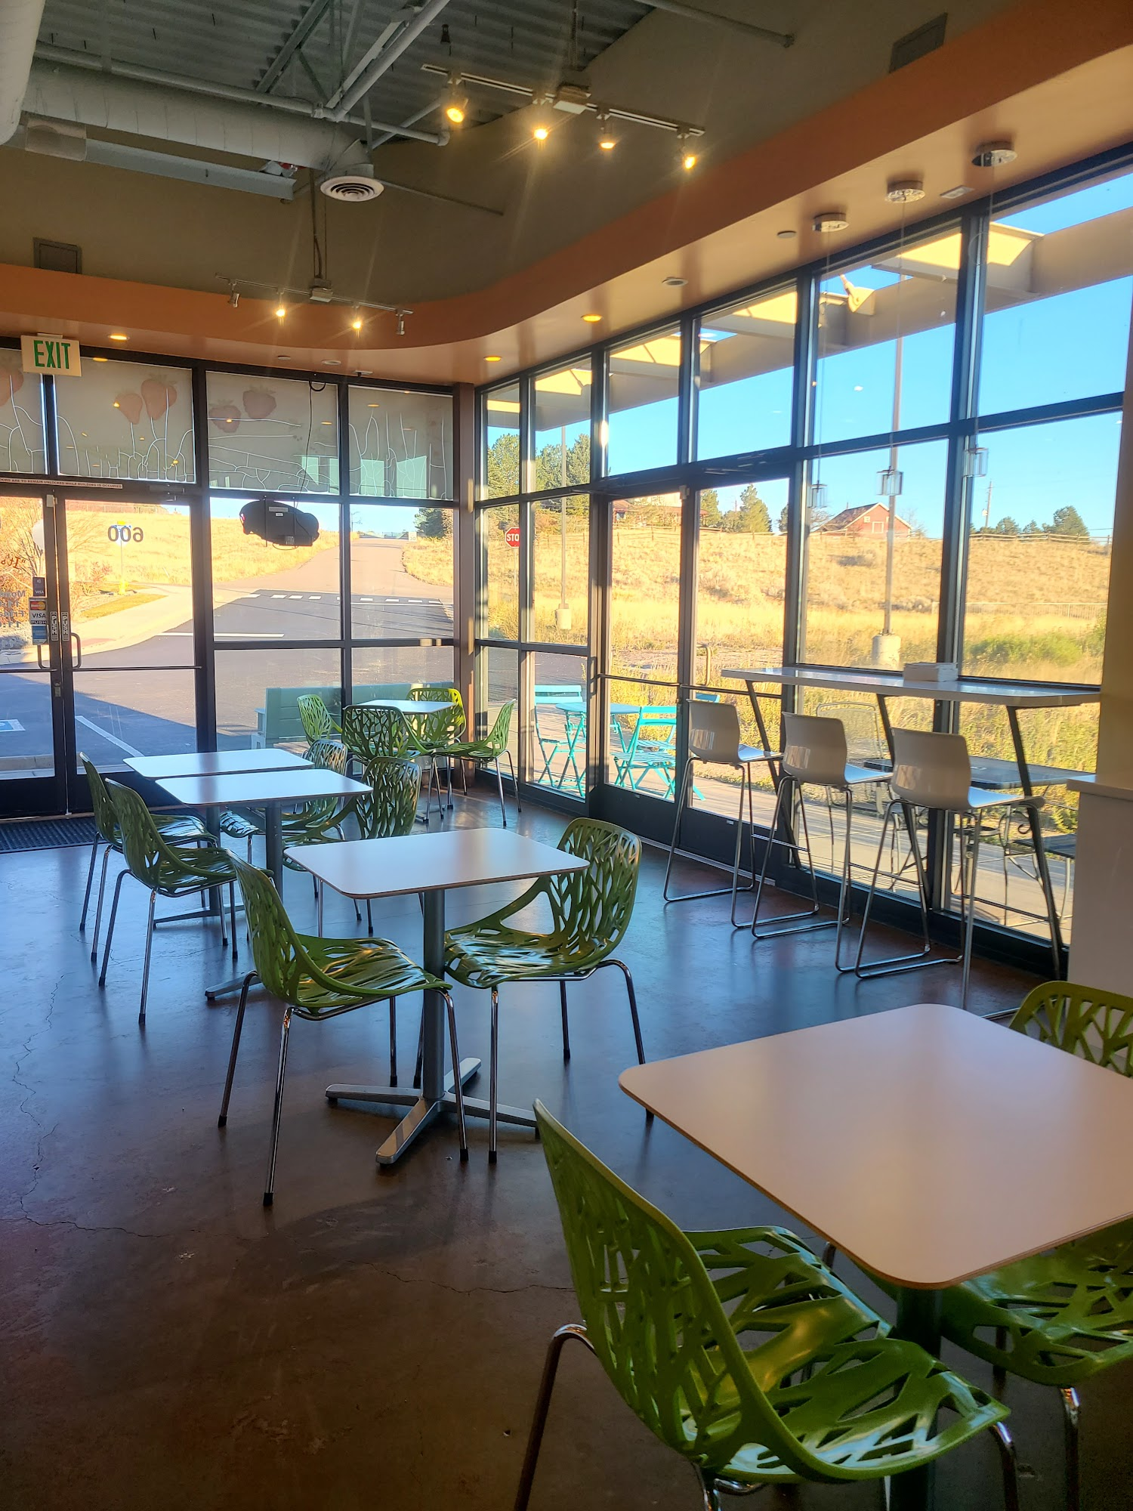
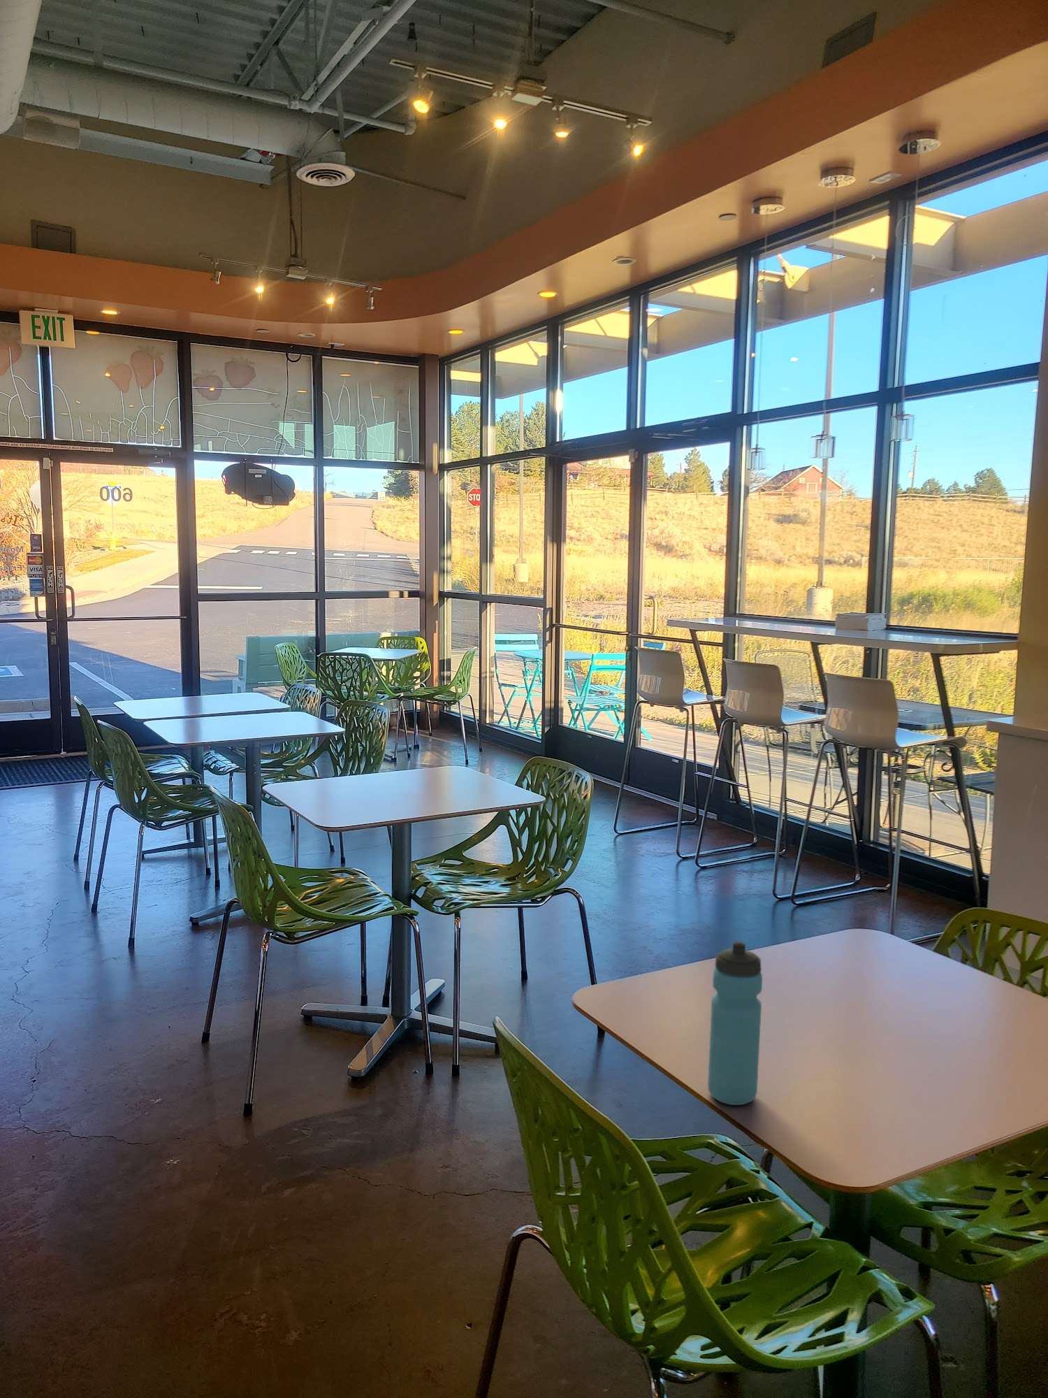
+ water bottle [707,941,763,1106]
